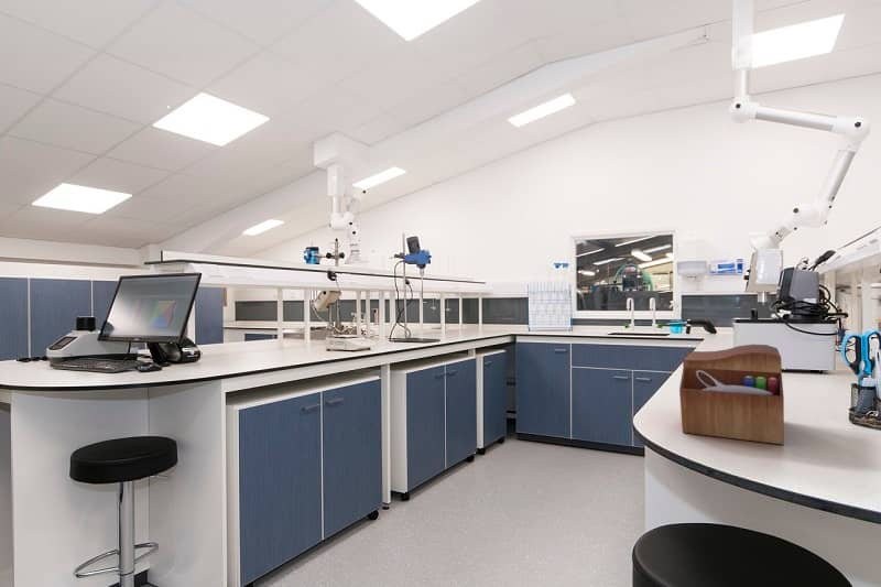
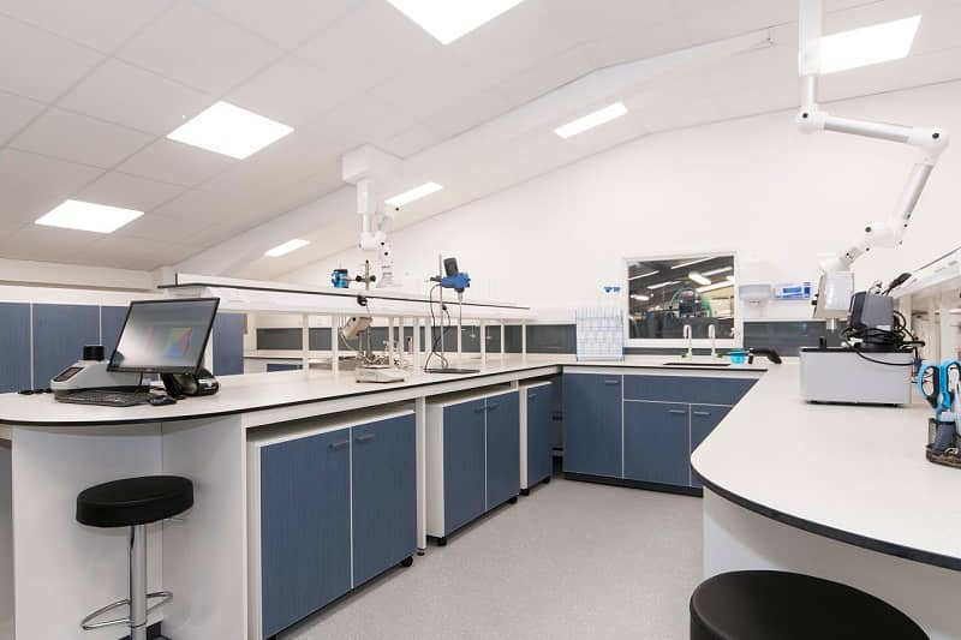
- sewing box [678,344,785,446]
